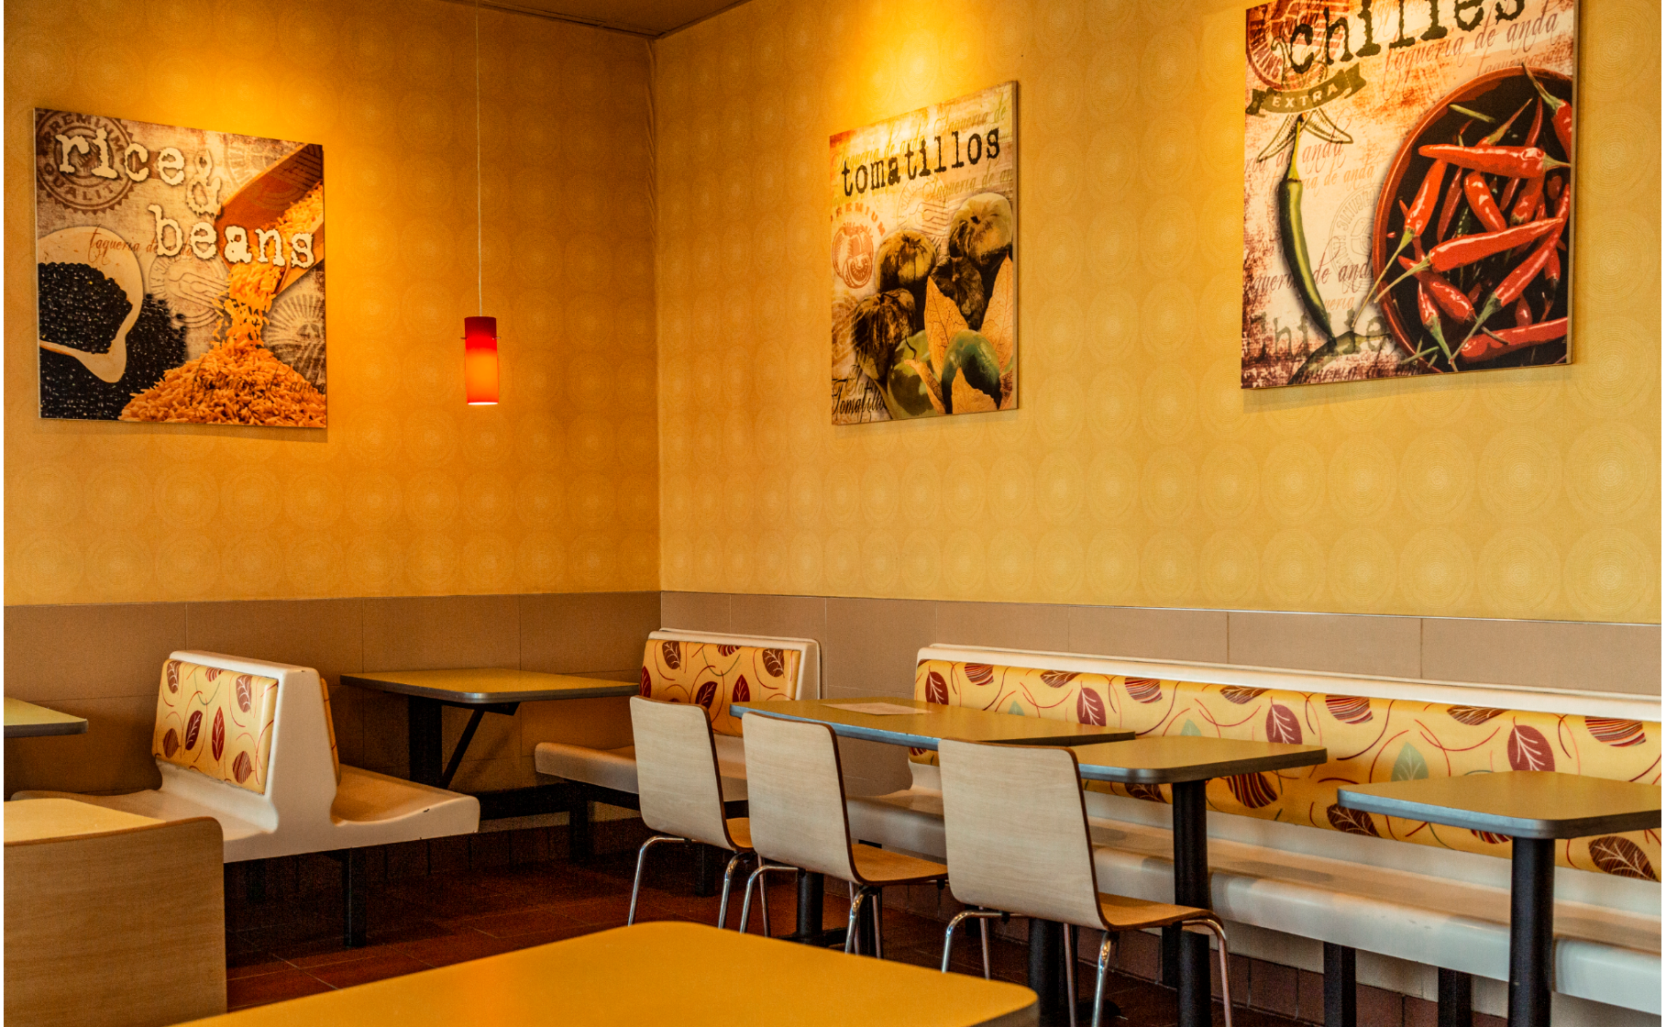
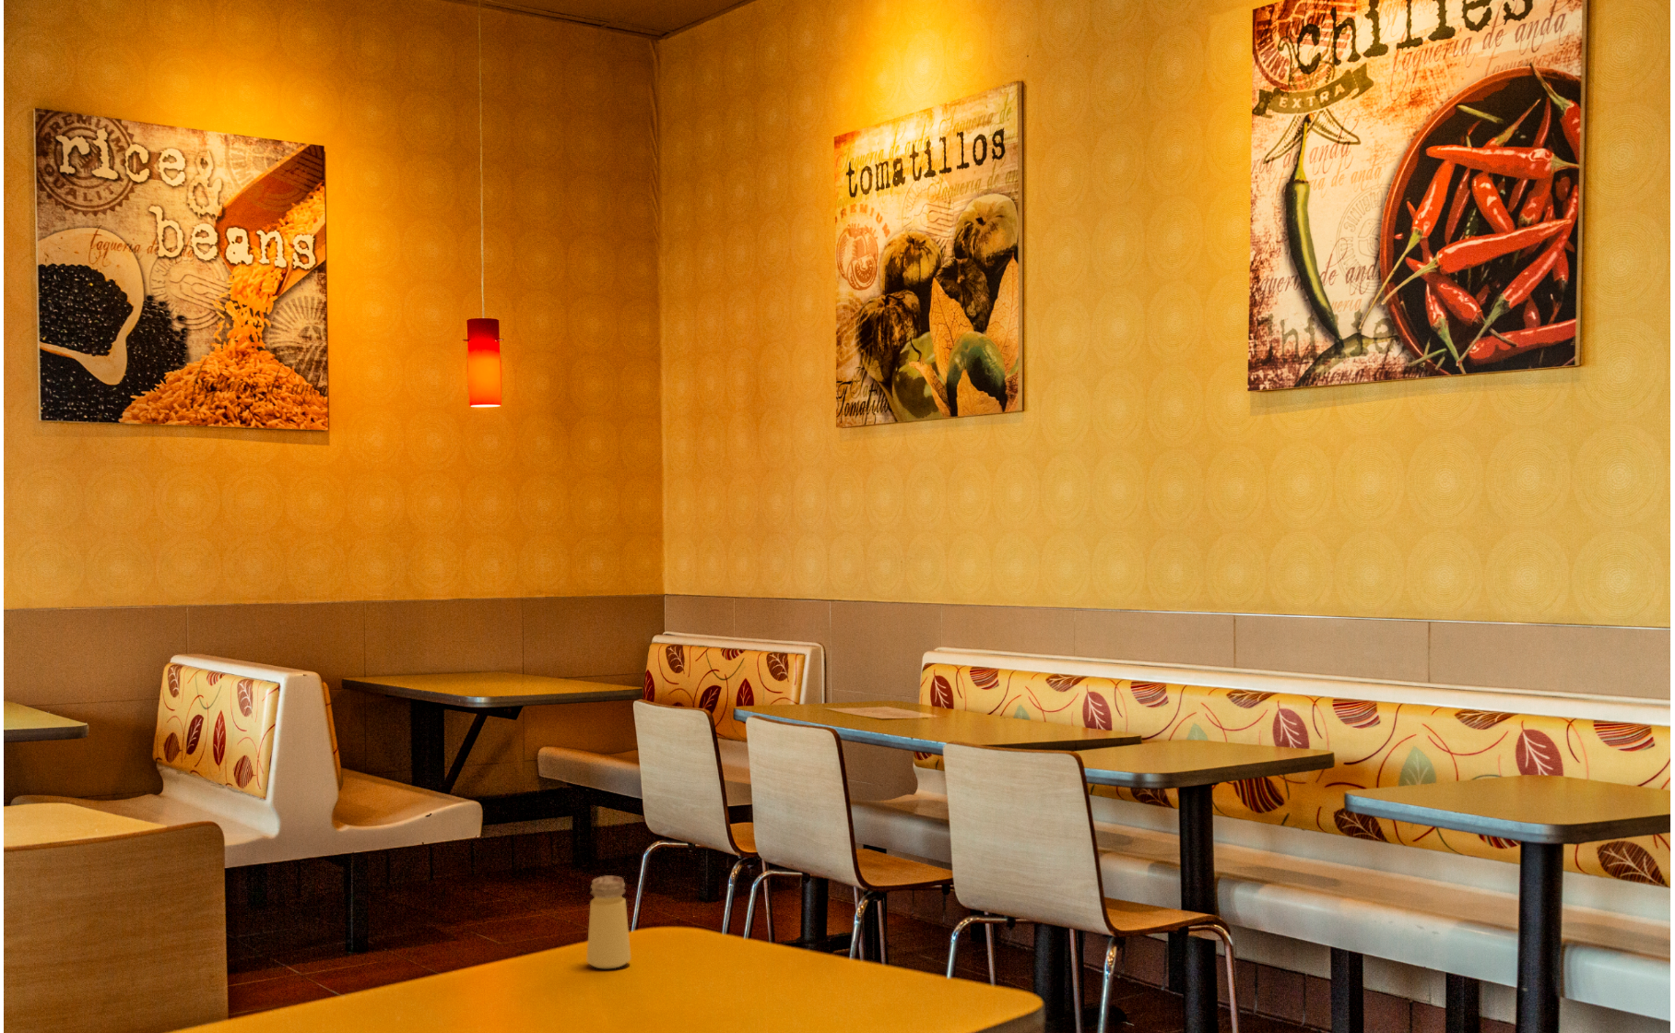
+ saltshaker [585,874,632,970]
